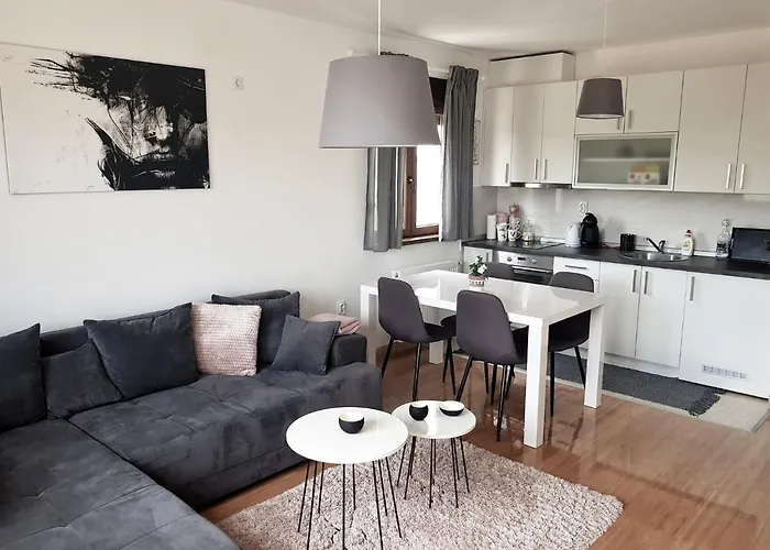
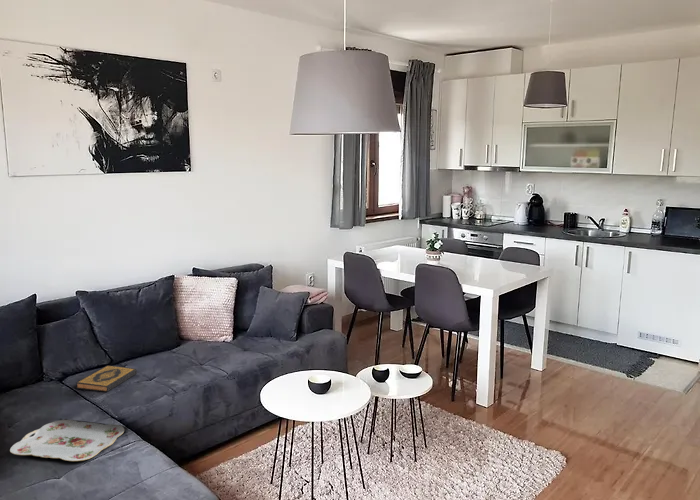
+ hardback book [75,365,138,393]
+ serving tray [9,419,126,462]
